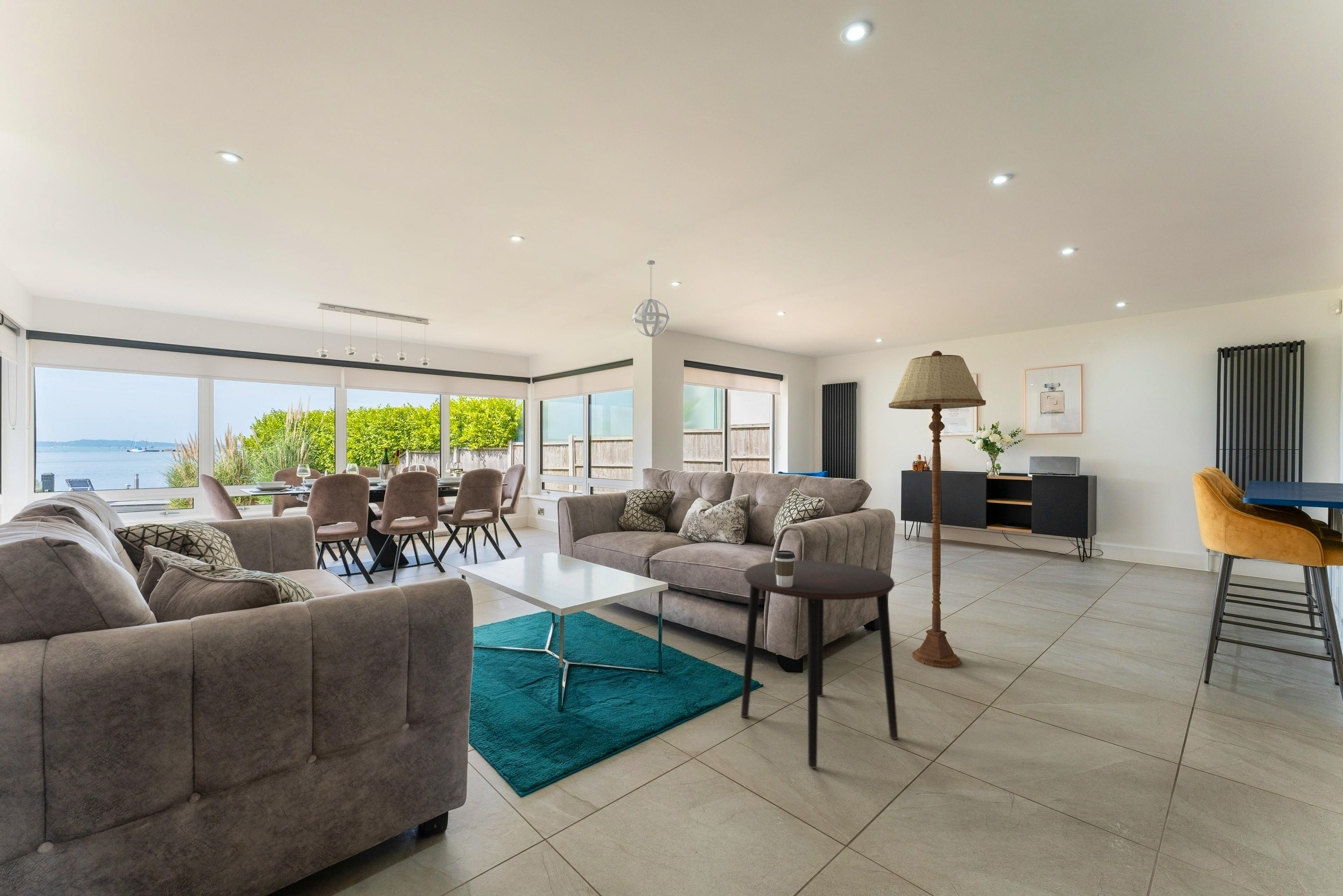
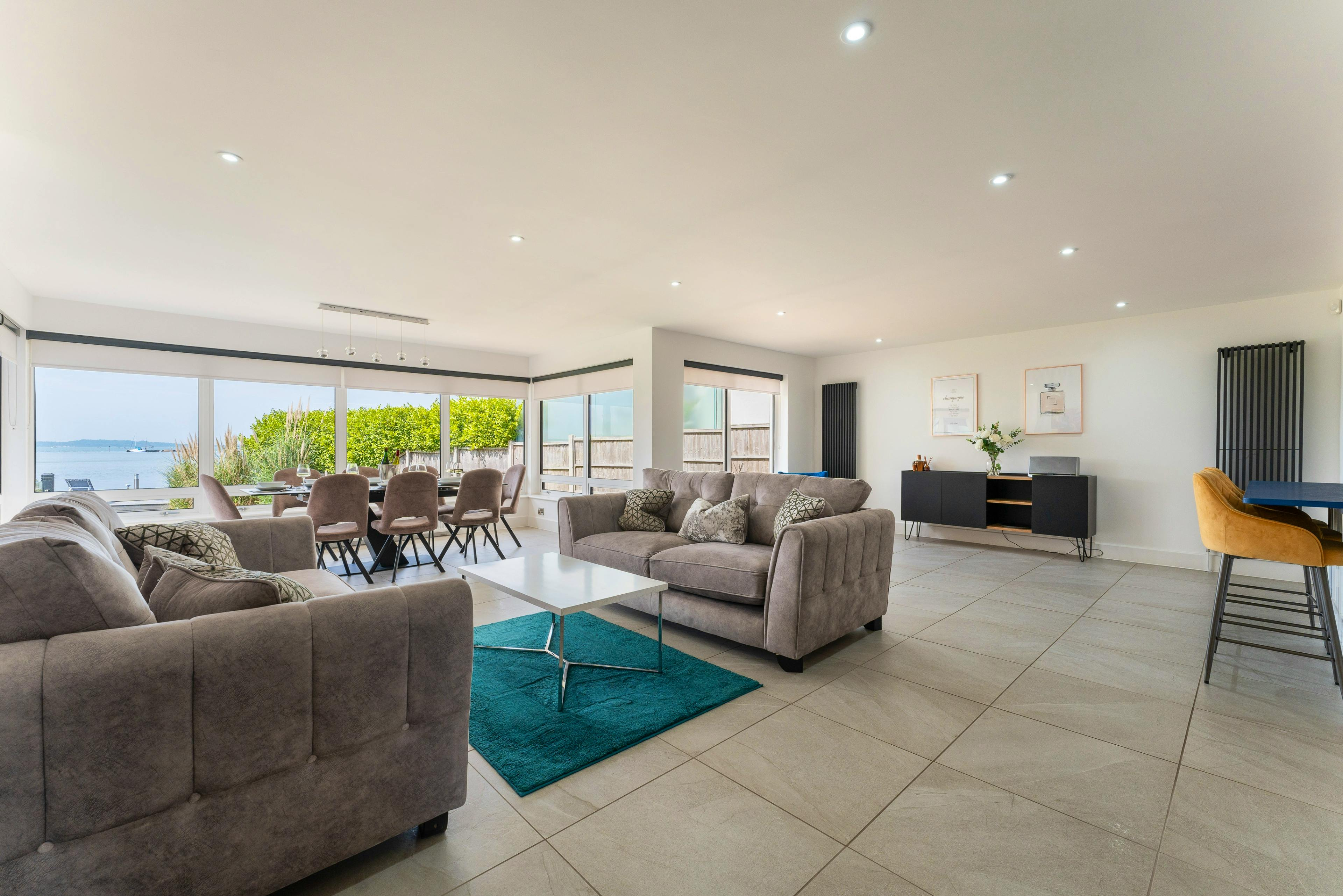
- coffee cup [774,550,795,587]
- pendant light [632,260,670,337]
- floor lamp [888,351,986,668]
- side table [740,560,898,768]
